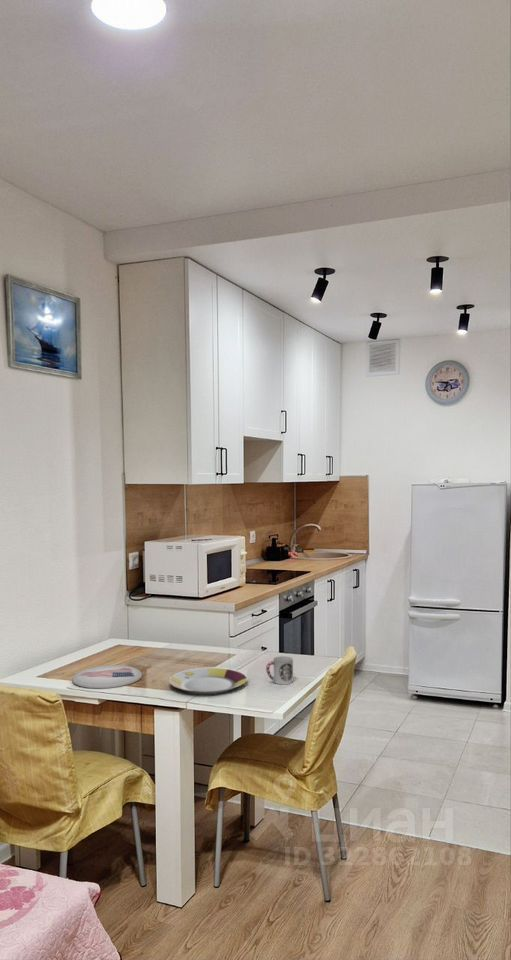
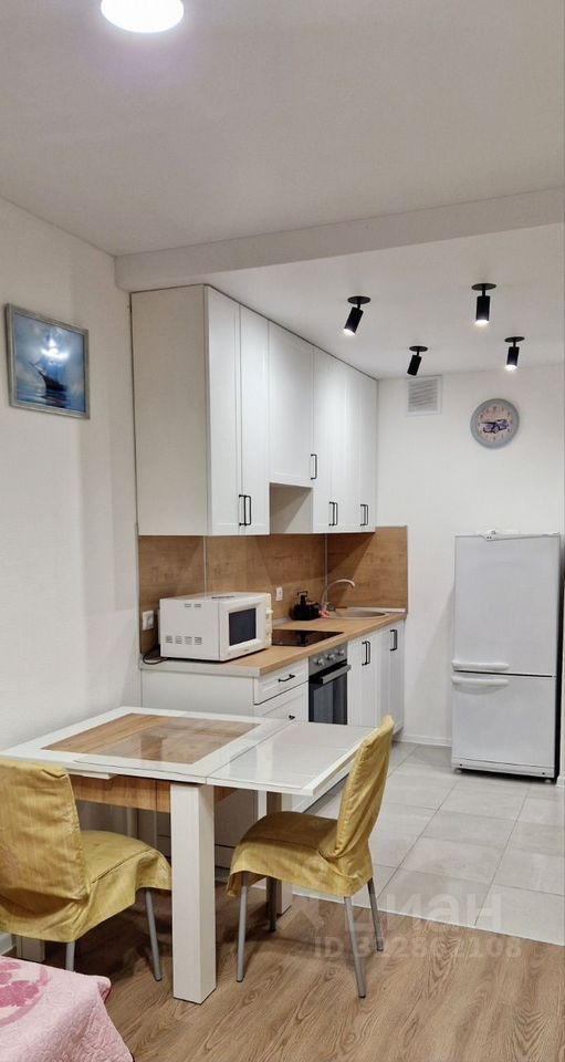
- cup [265,655,294,685]
- plate [168,667,248,695]
- plate [71,664,143,690]
